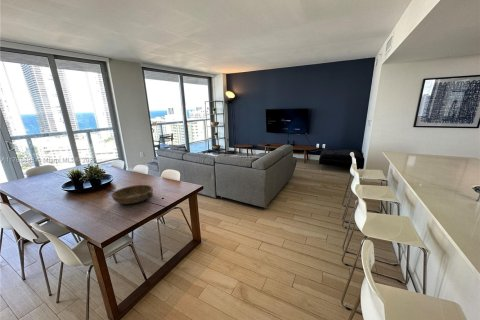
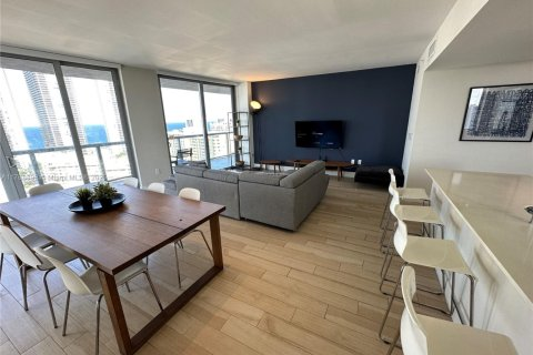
- bowl [110,184,154,205]
